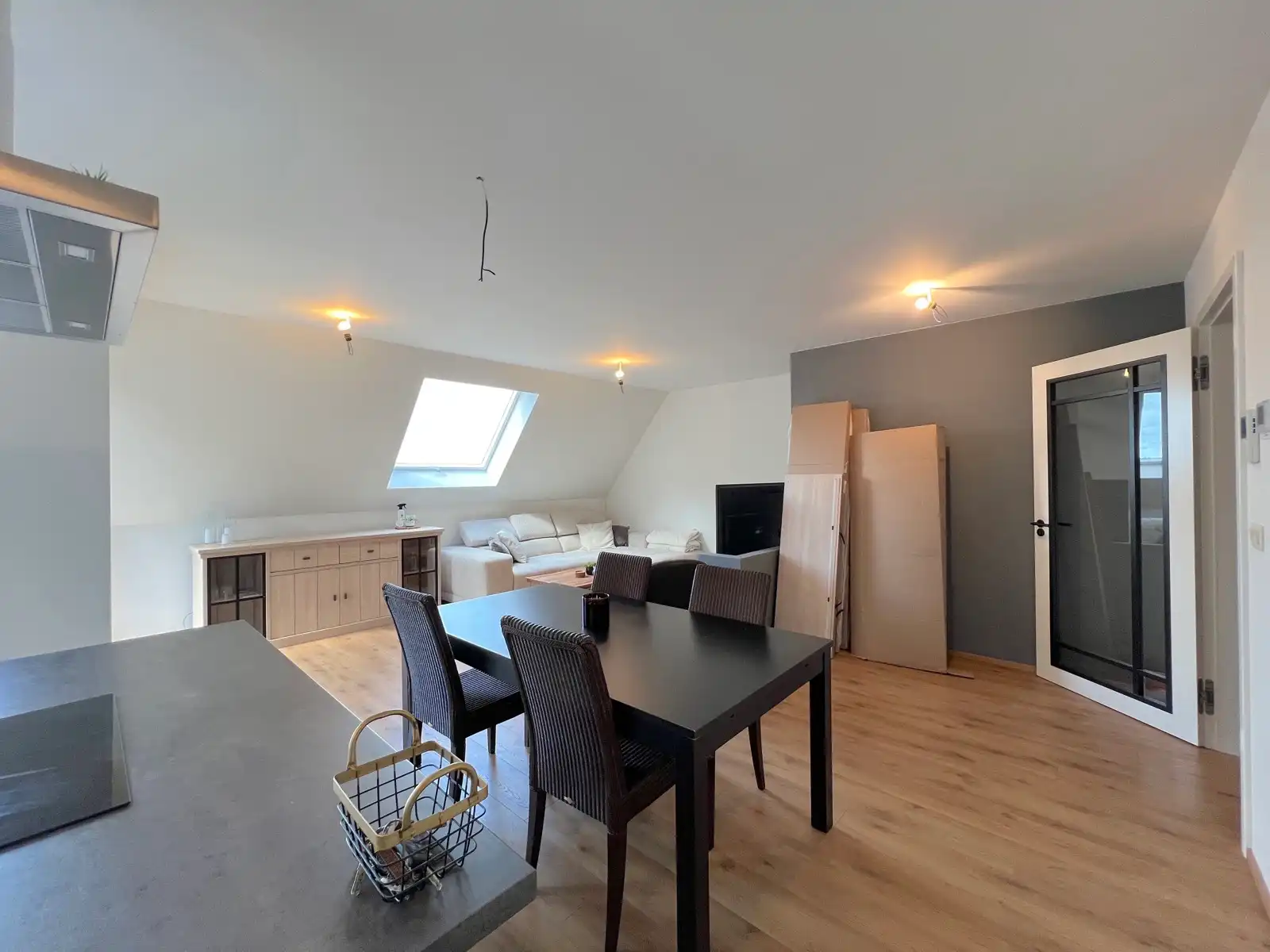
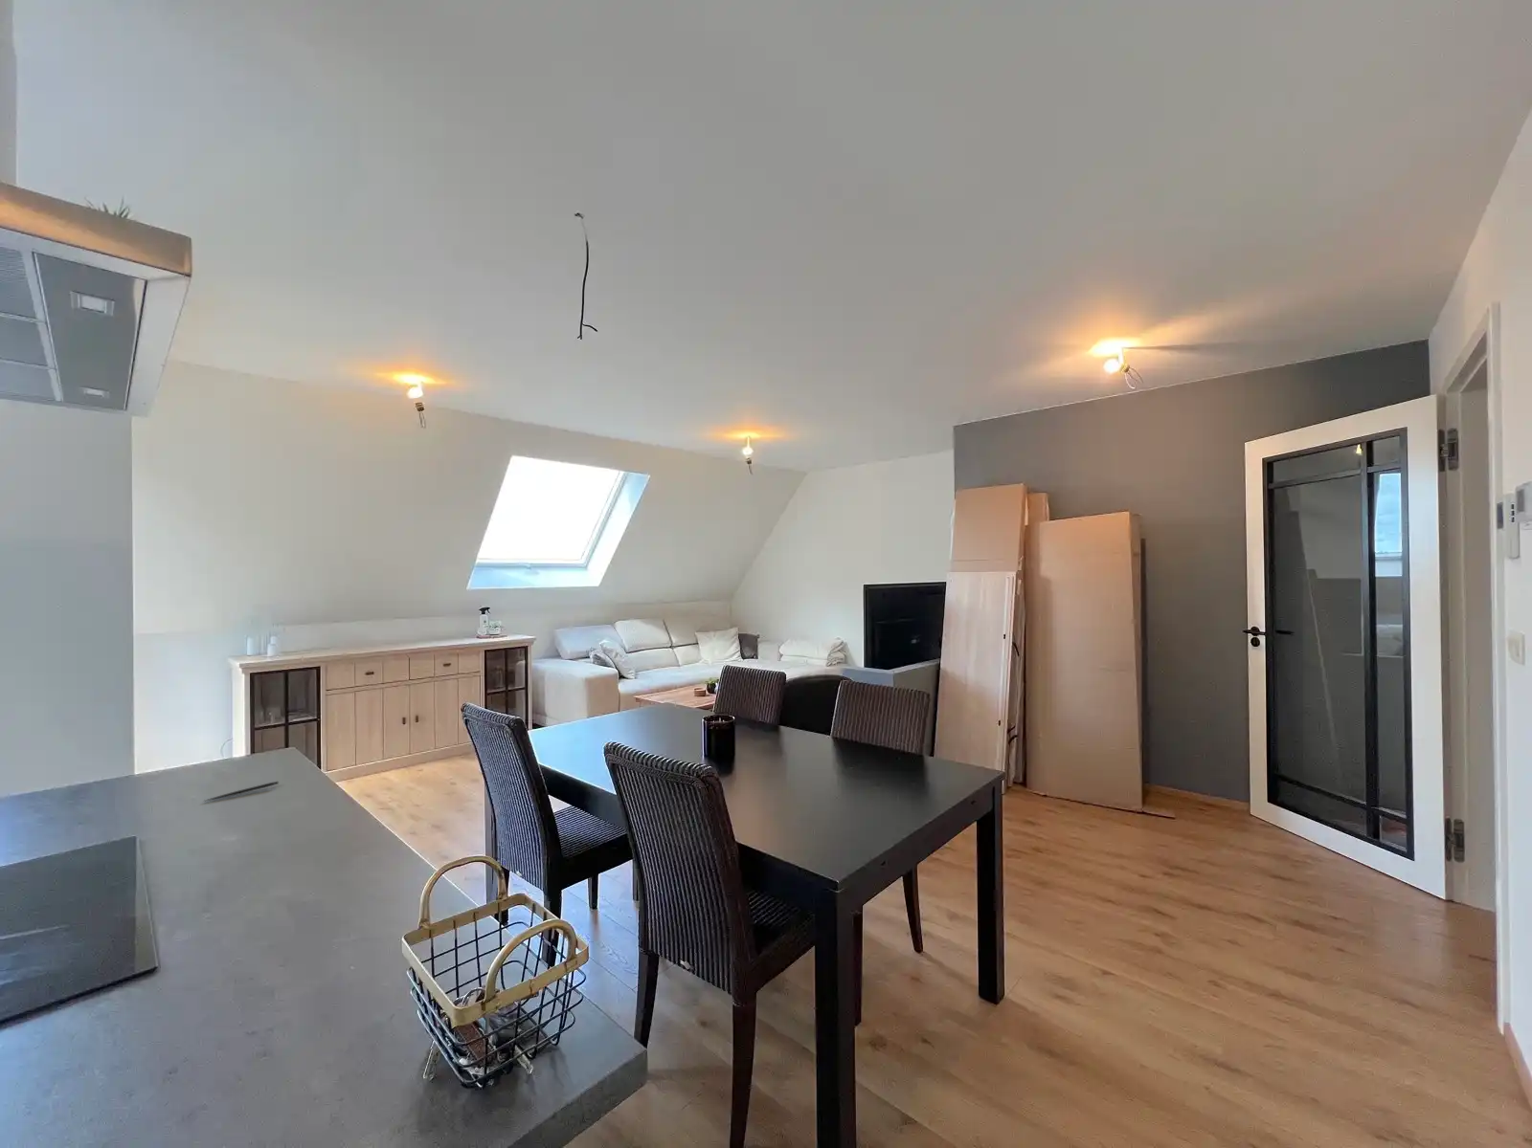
+ pen [201,780,280,803]
